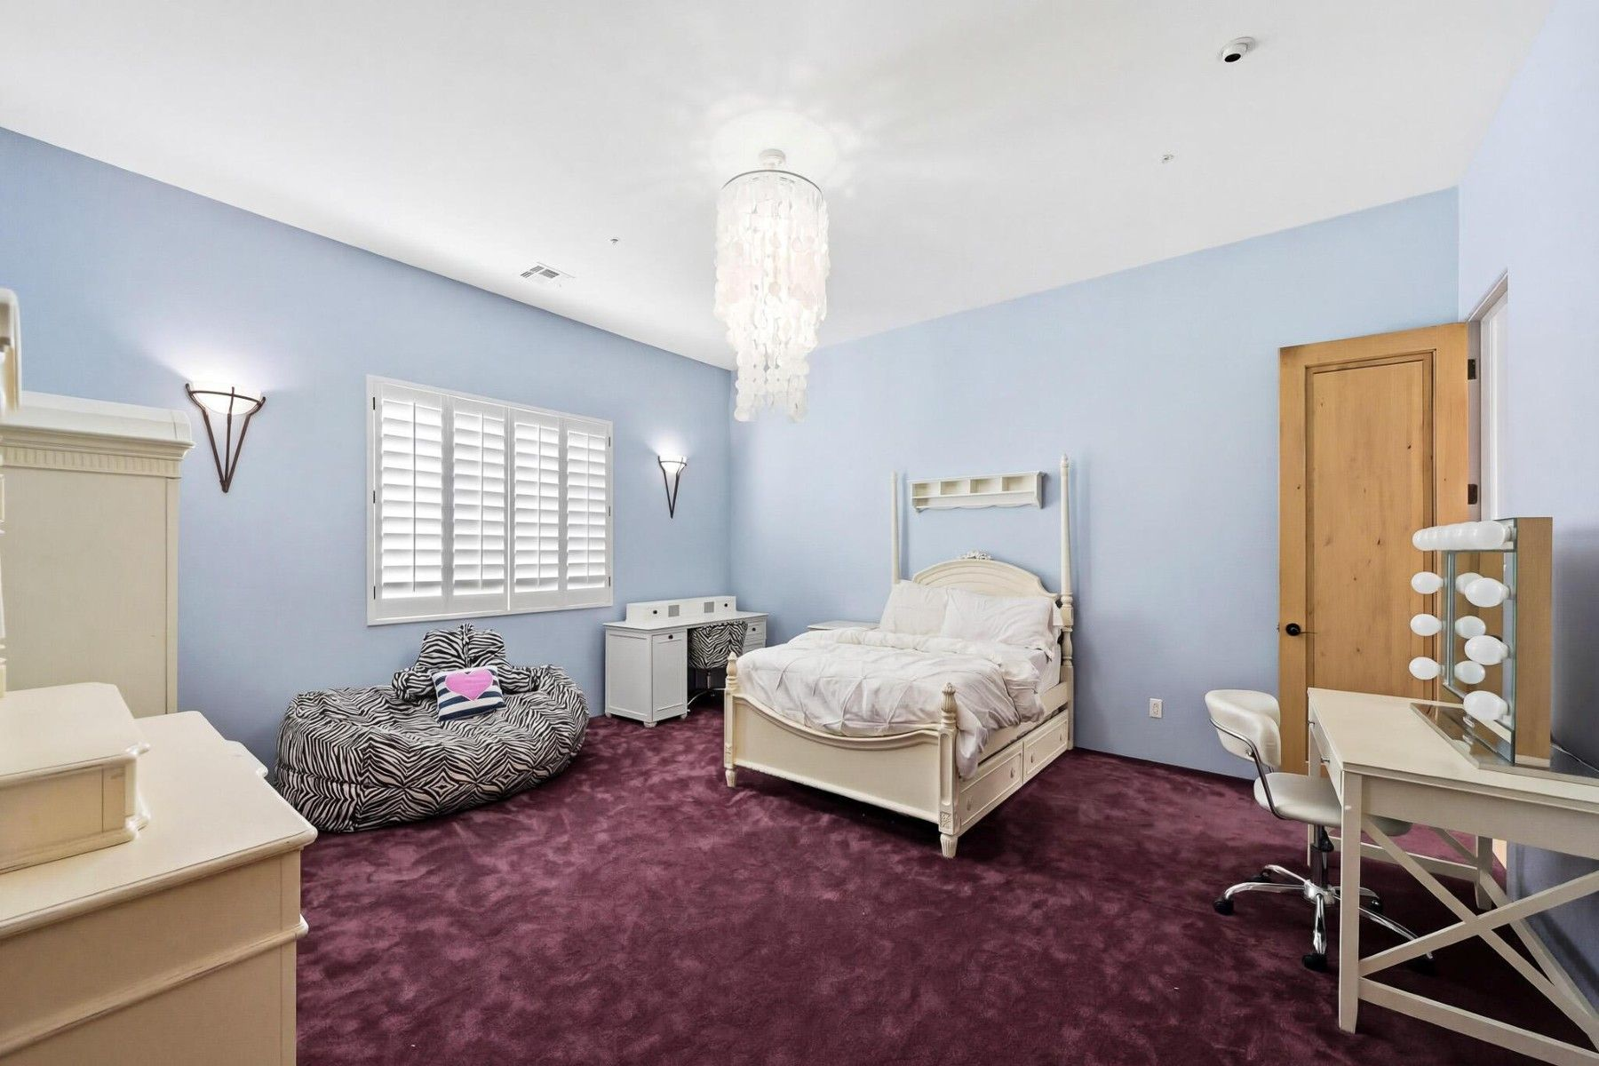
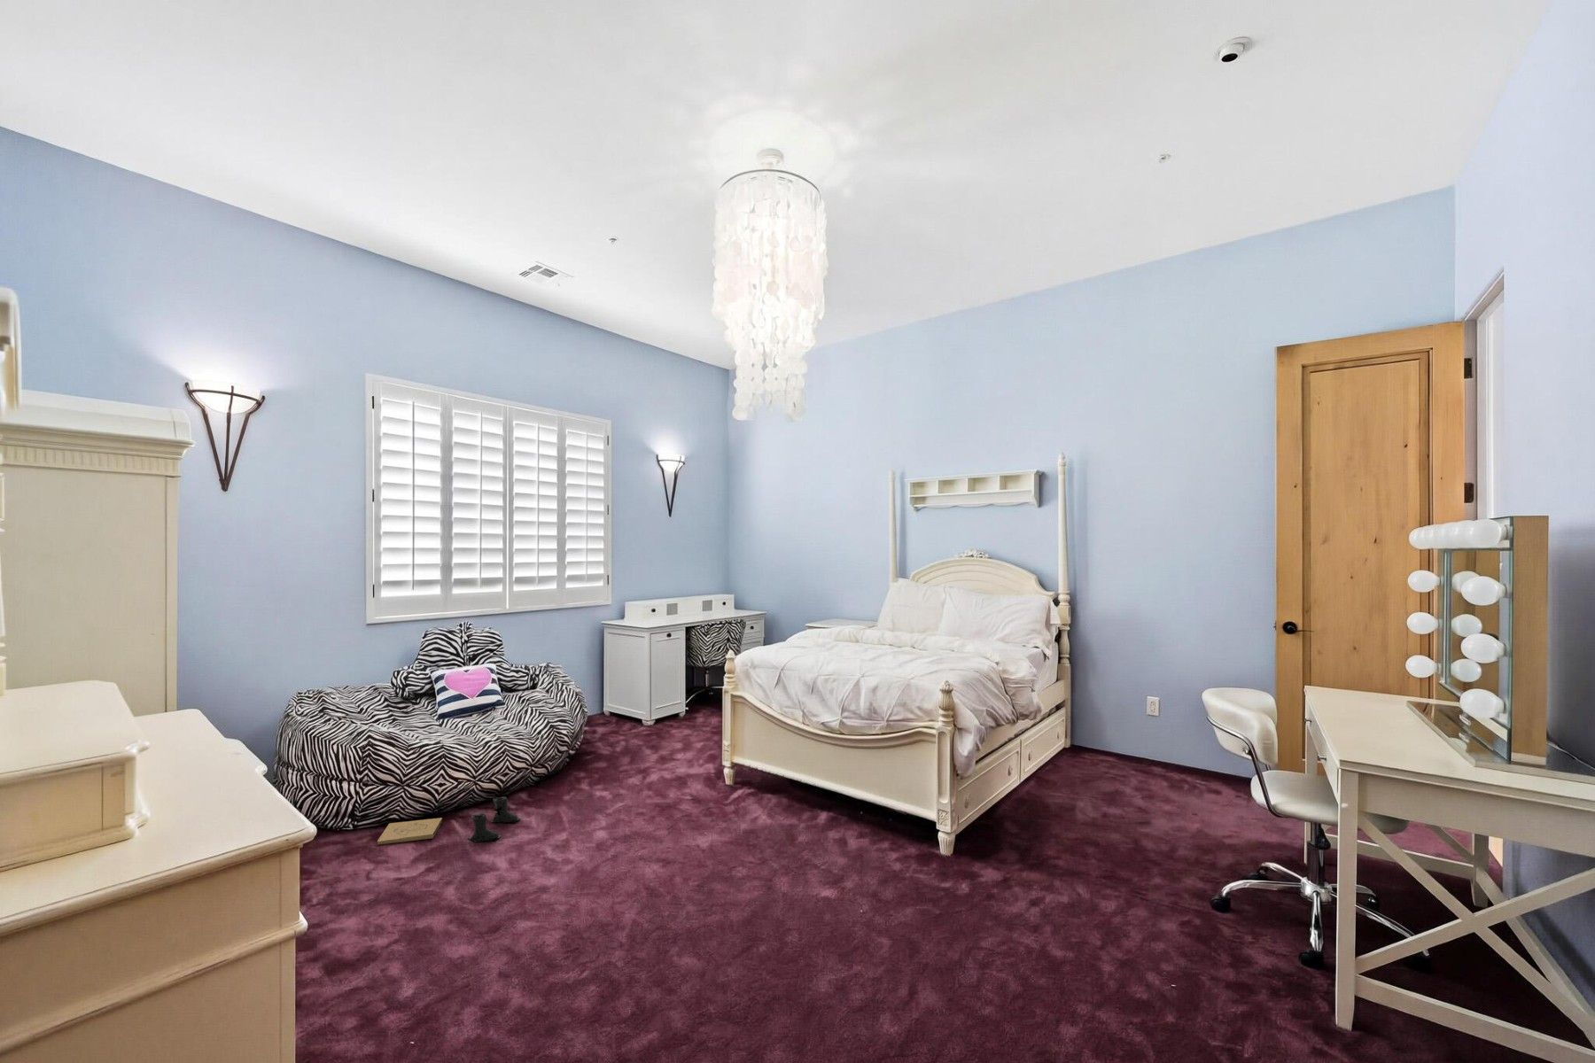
+ box [376,816,443,846]
+ boots [466,796,521,844]
